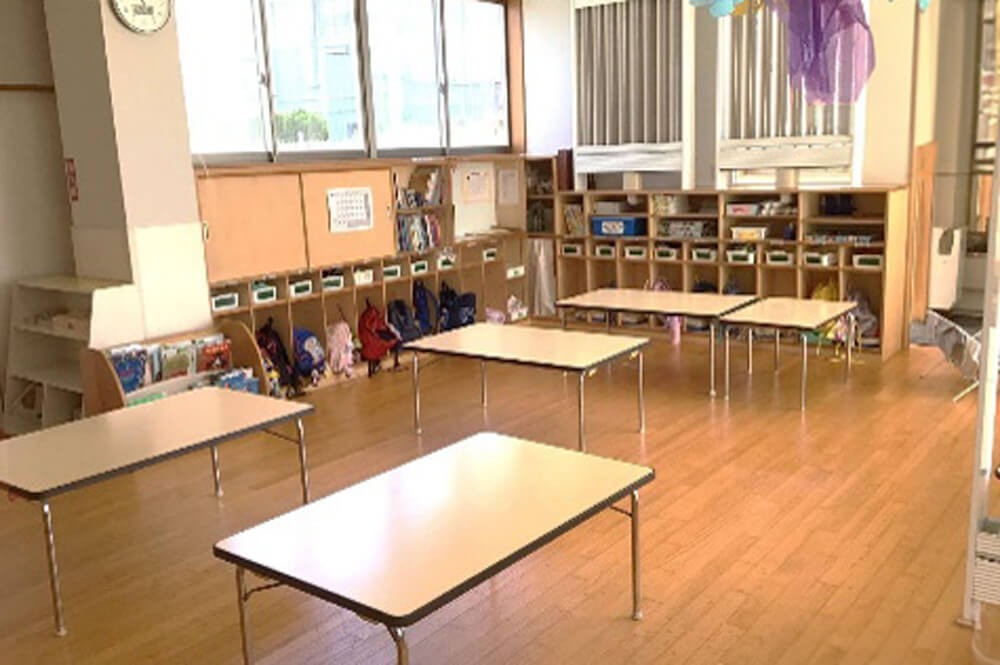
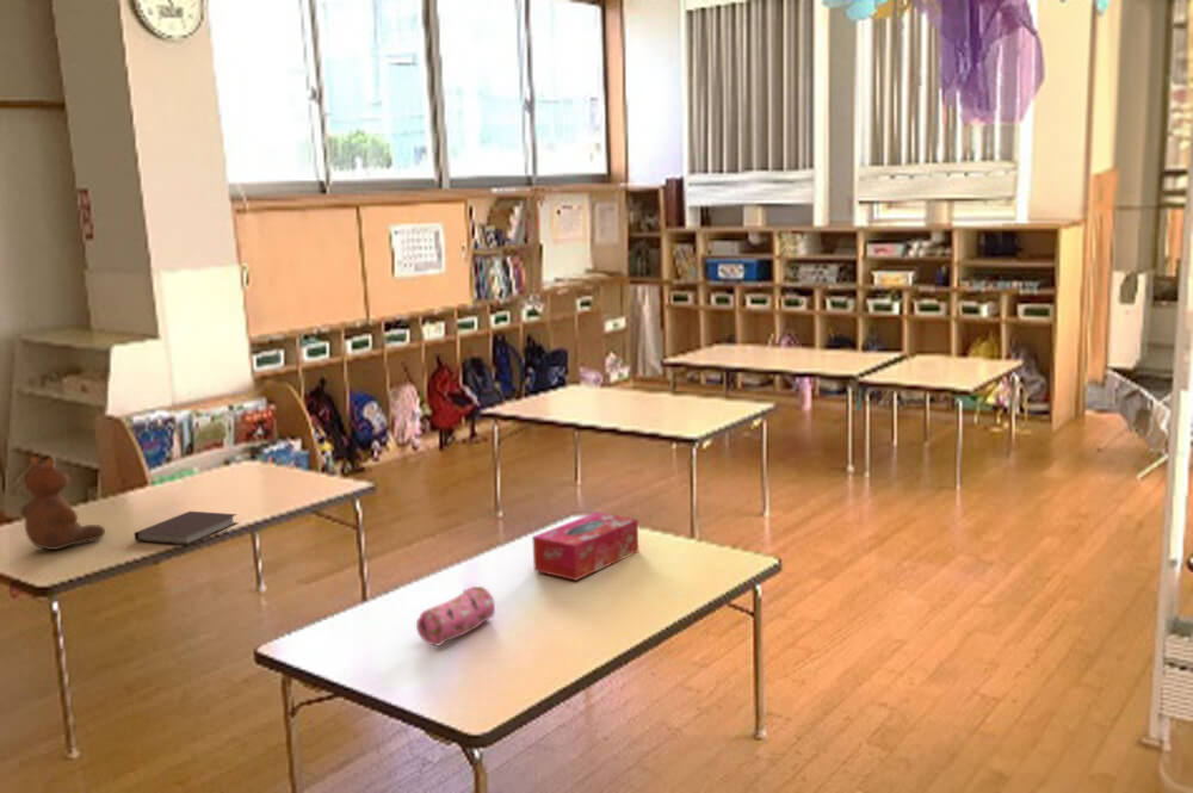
+ pencil case [415,586,496,648]
+ tissue box [531,510,639,582]
+ teddy bear [19,454,106,551]
+ notebook [134,510,240,546]
